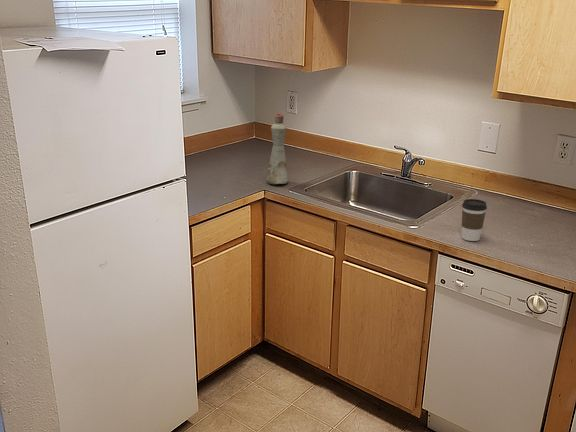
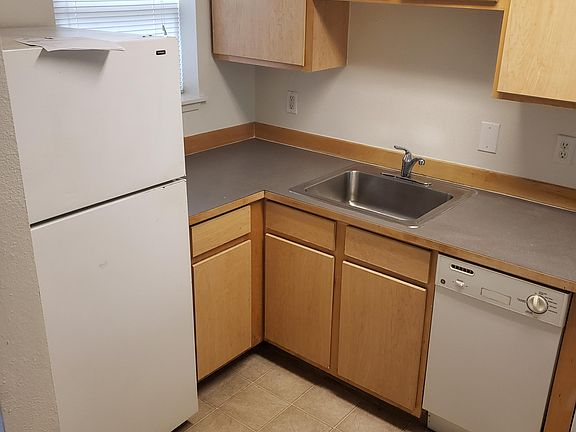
- bottle [266,112,289,185]
- coffee cup [461,198,488,242]
